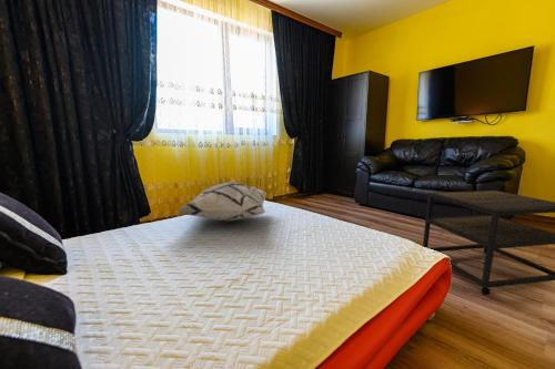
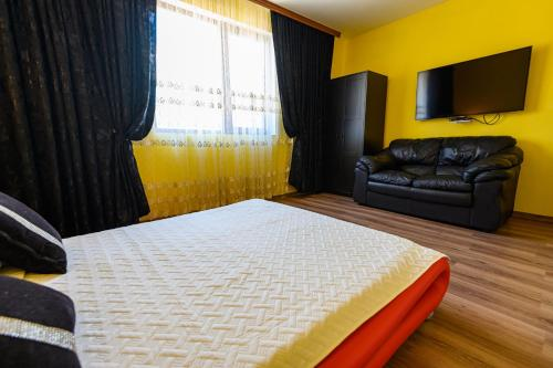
- decorative pillow [174,181,268,222]
- side table [422,189,555,297]
